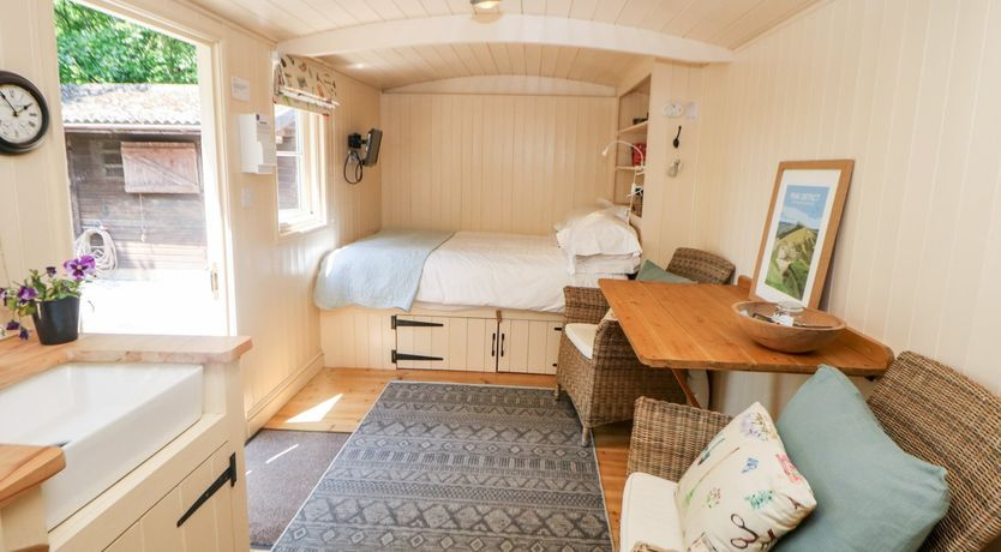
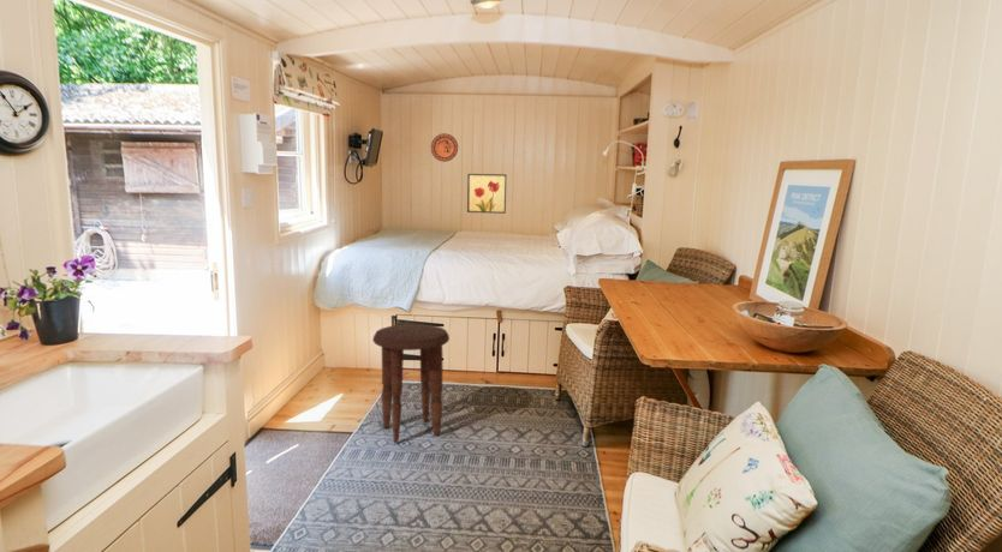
+ side table [371,323,451,444]
+ decorative plate [430,132,459,163]
+ wall art [466,173,507,215]
